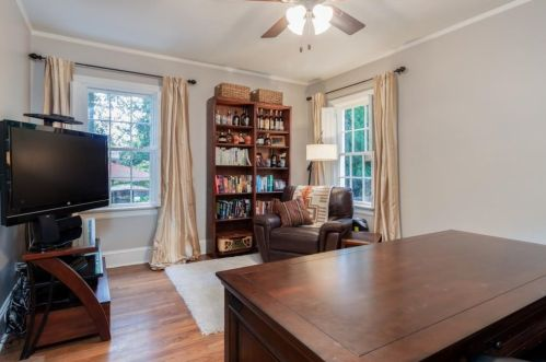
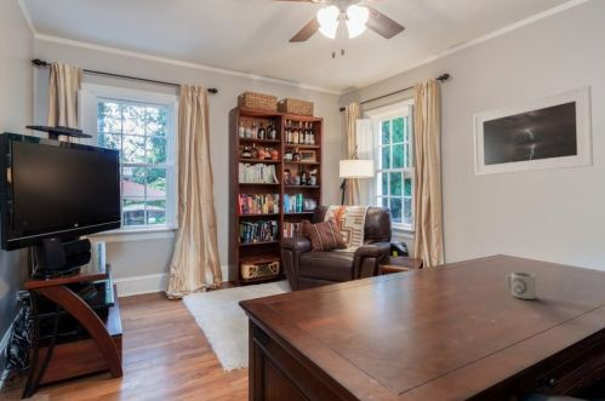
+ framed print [473,85,594,177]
+ cup [504,271,537,300]
